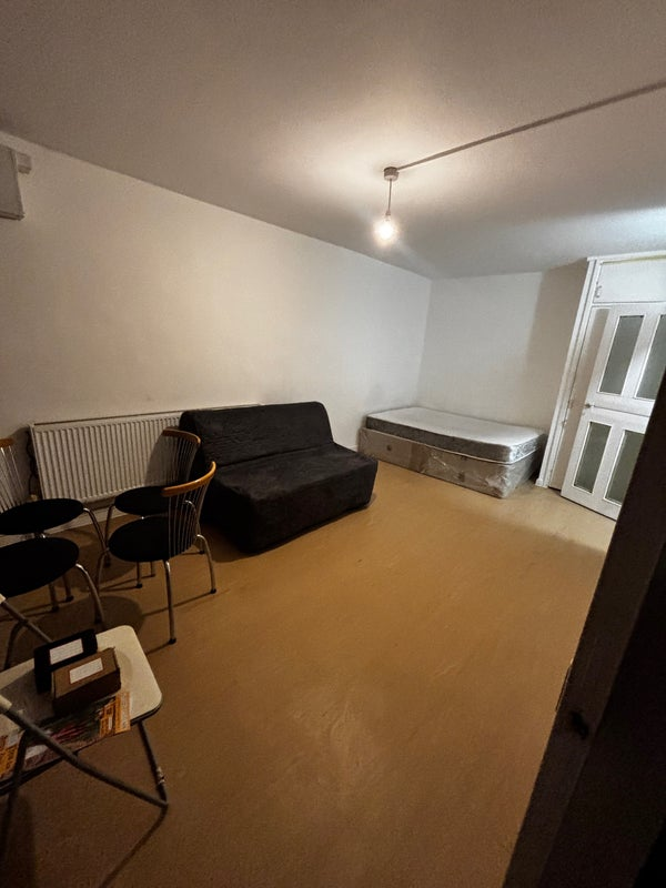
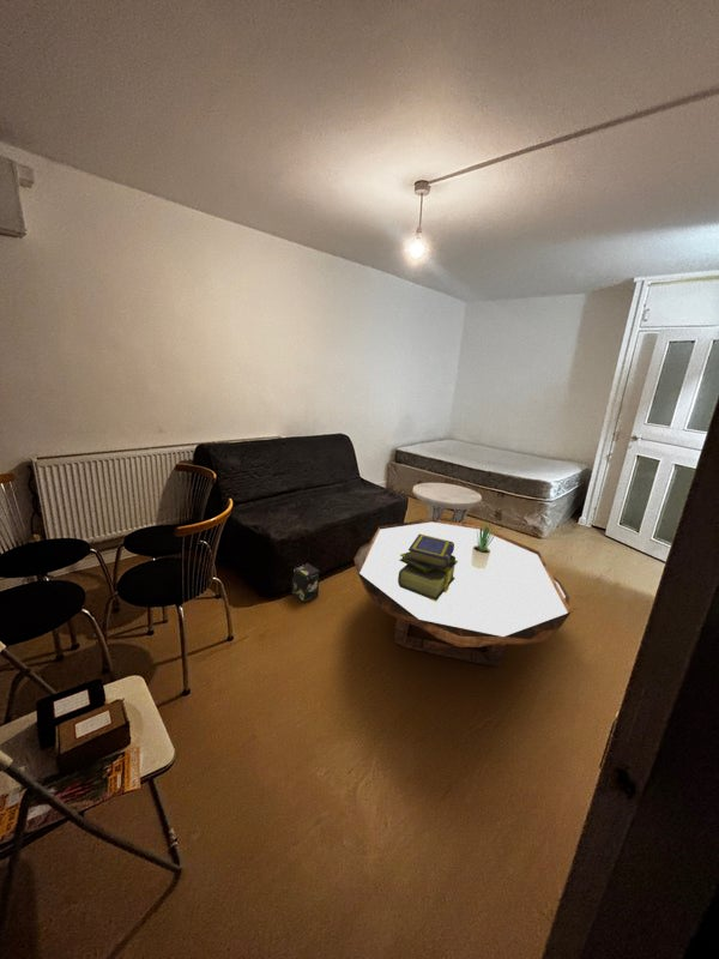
+ side table [411,482,483,524]
+ coffee table [354,518,573,667]
+ stack of books [398,533,458,602]
+ box [291,562,320,604]
+ potted plant [471,520,497,569]
